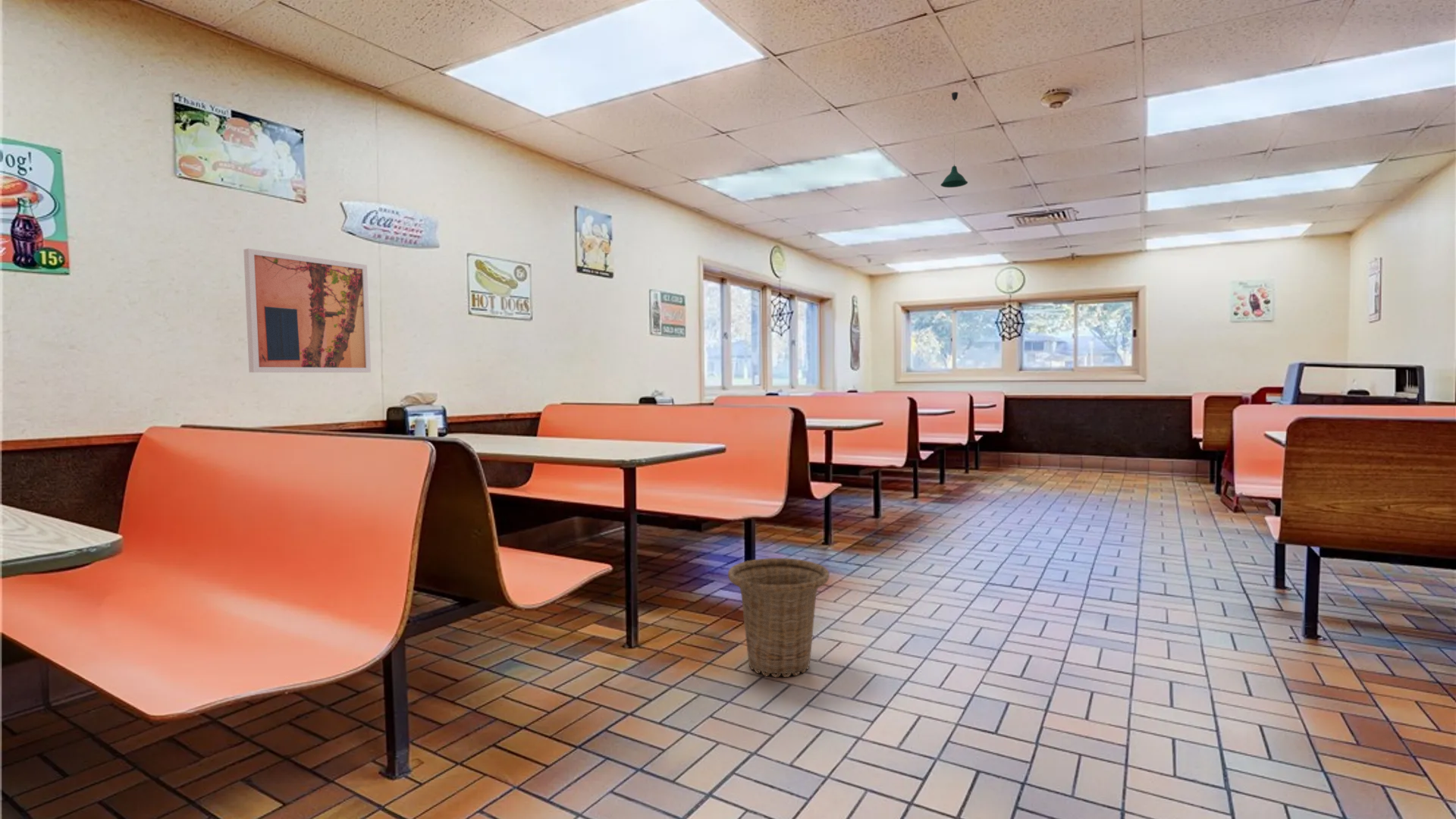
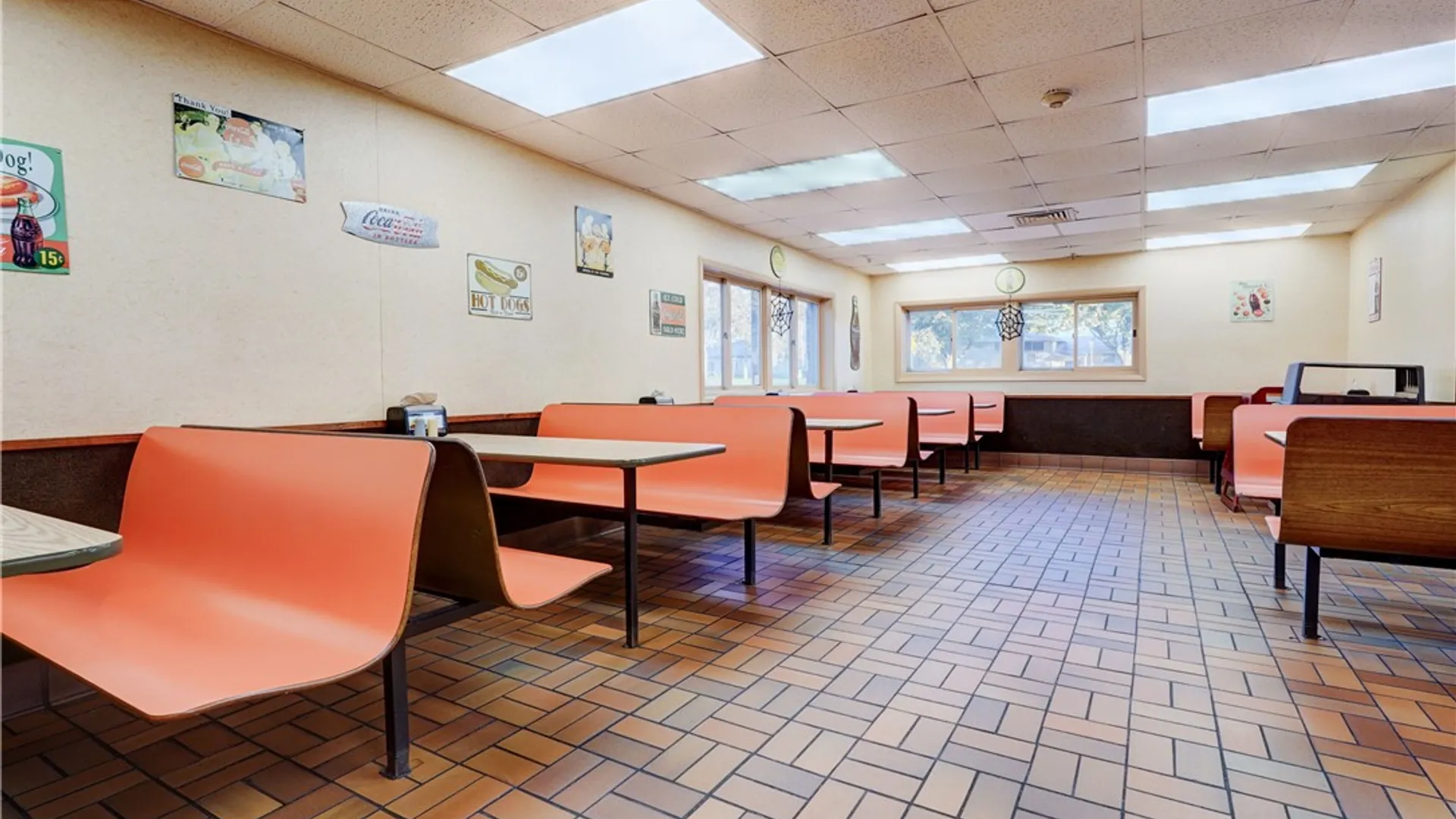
- wall art [243,248,372,373]
- pendant light [940,91,968,188]
- basket [727,557,830,678]
